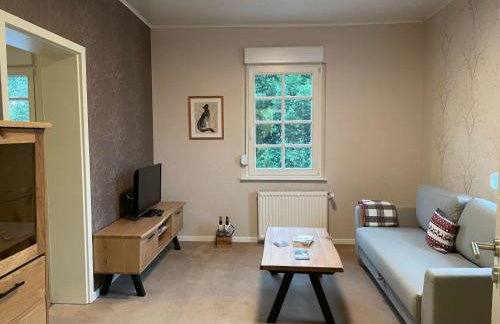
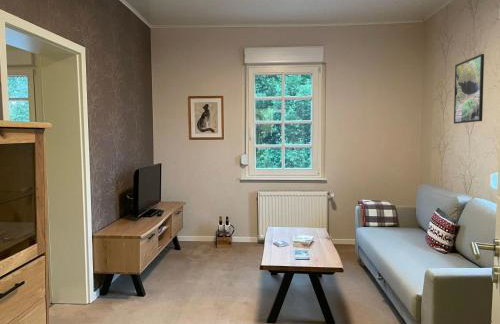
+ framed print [453,53,485,125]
